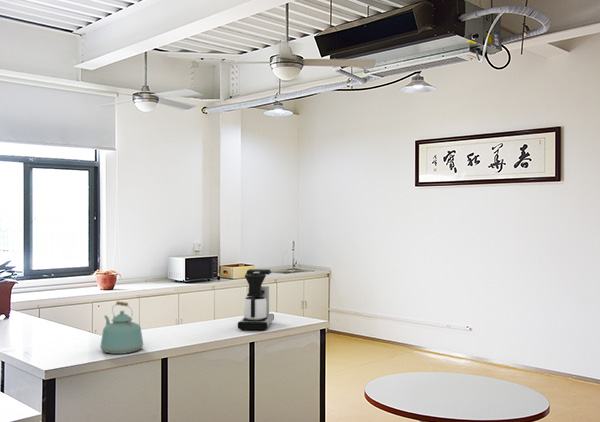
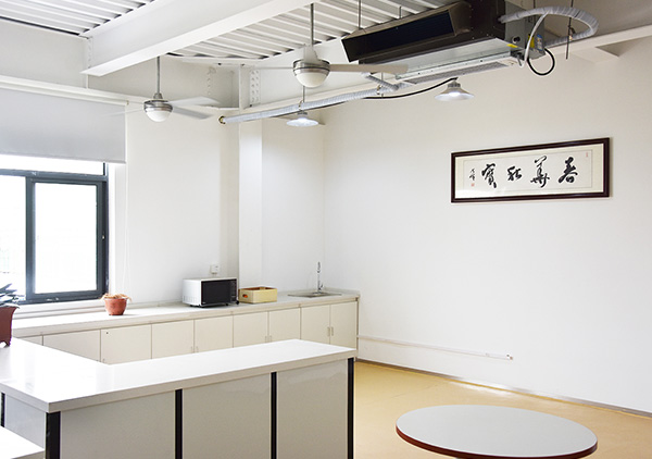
- coffee maker [237,268,275,332]
- kettle [99,300,144,355]
